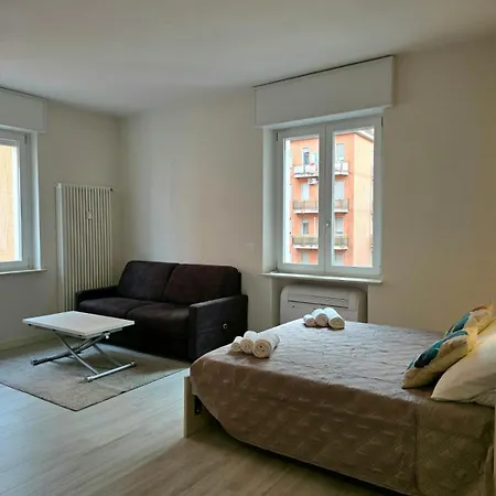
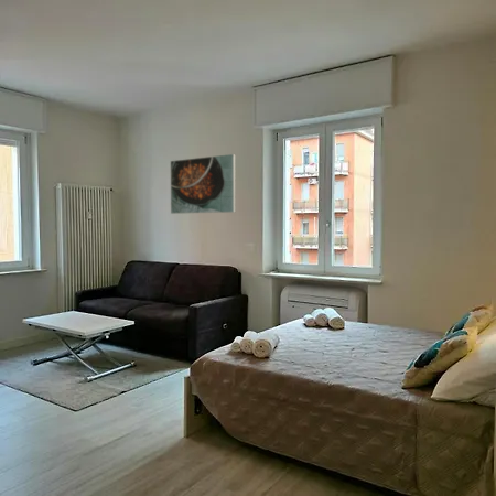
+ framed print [170,153,236,215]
